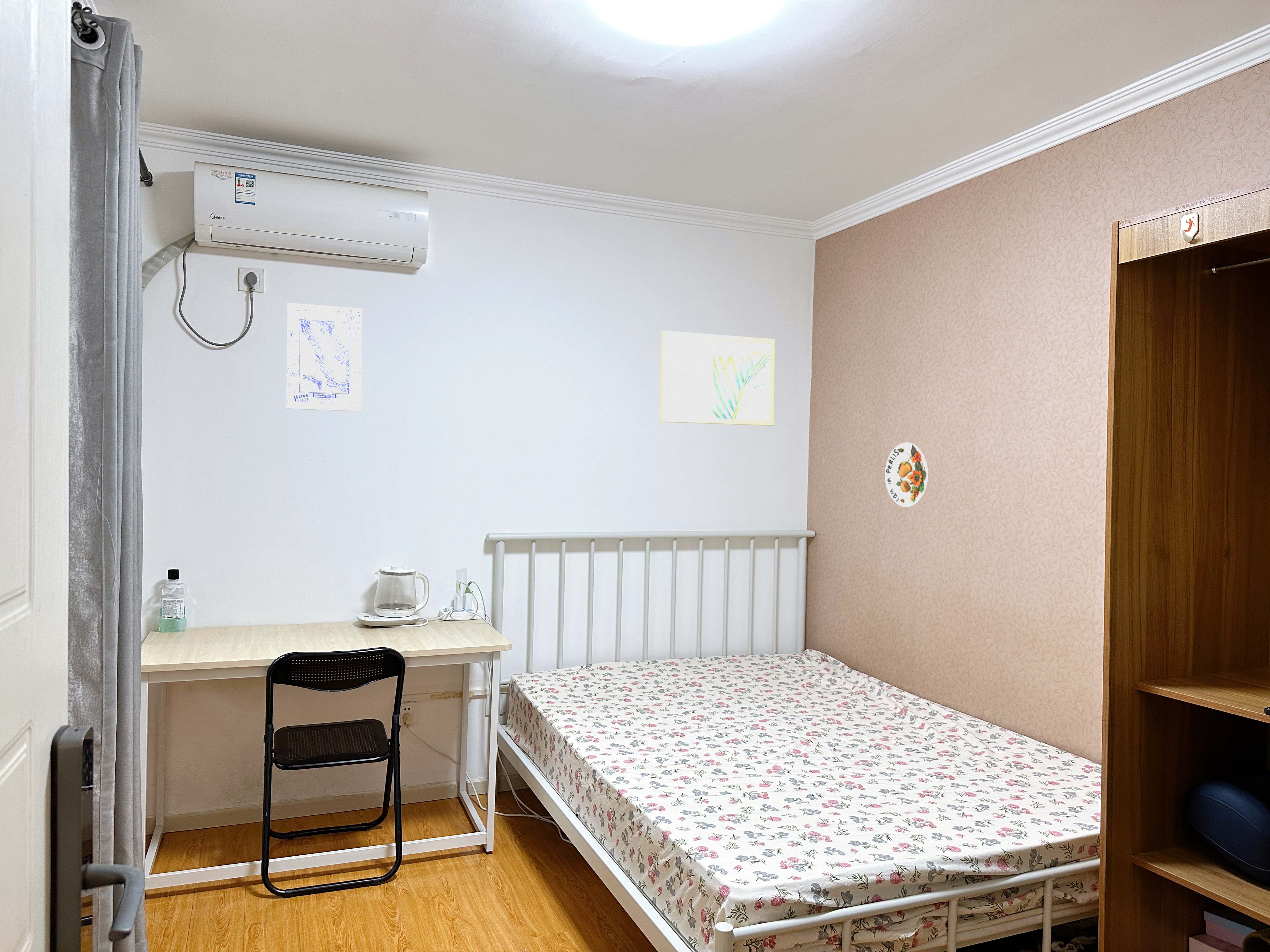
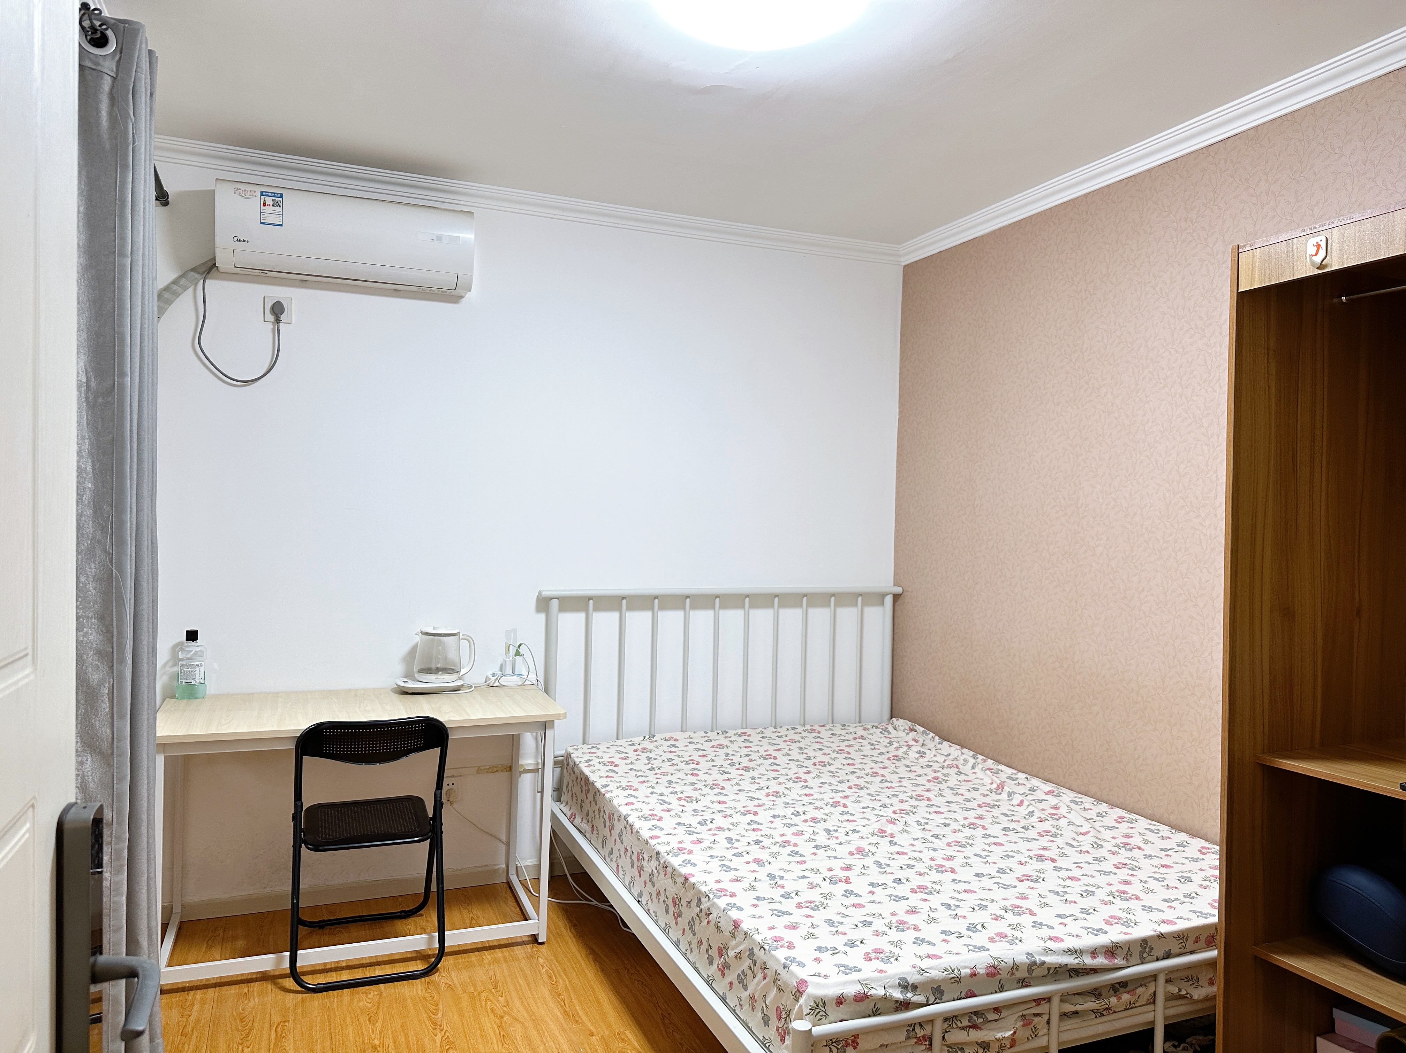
- wall art [660,330,775,426]
- wall art [286,303,363,411]
- decorative plate [884,442,928,507]
